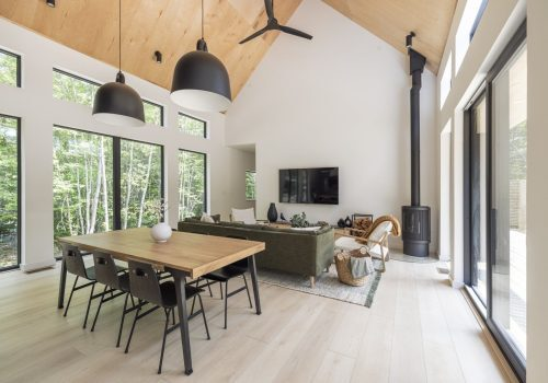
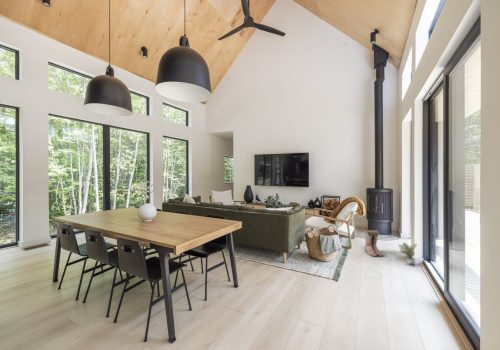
+ boots [363,229,384,257]
+ potted plant [399,242,418,267]
